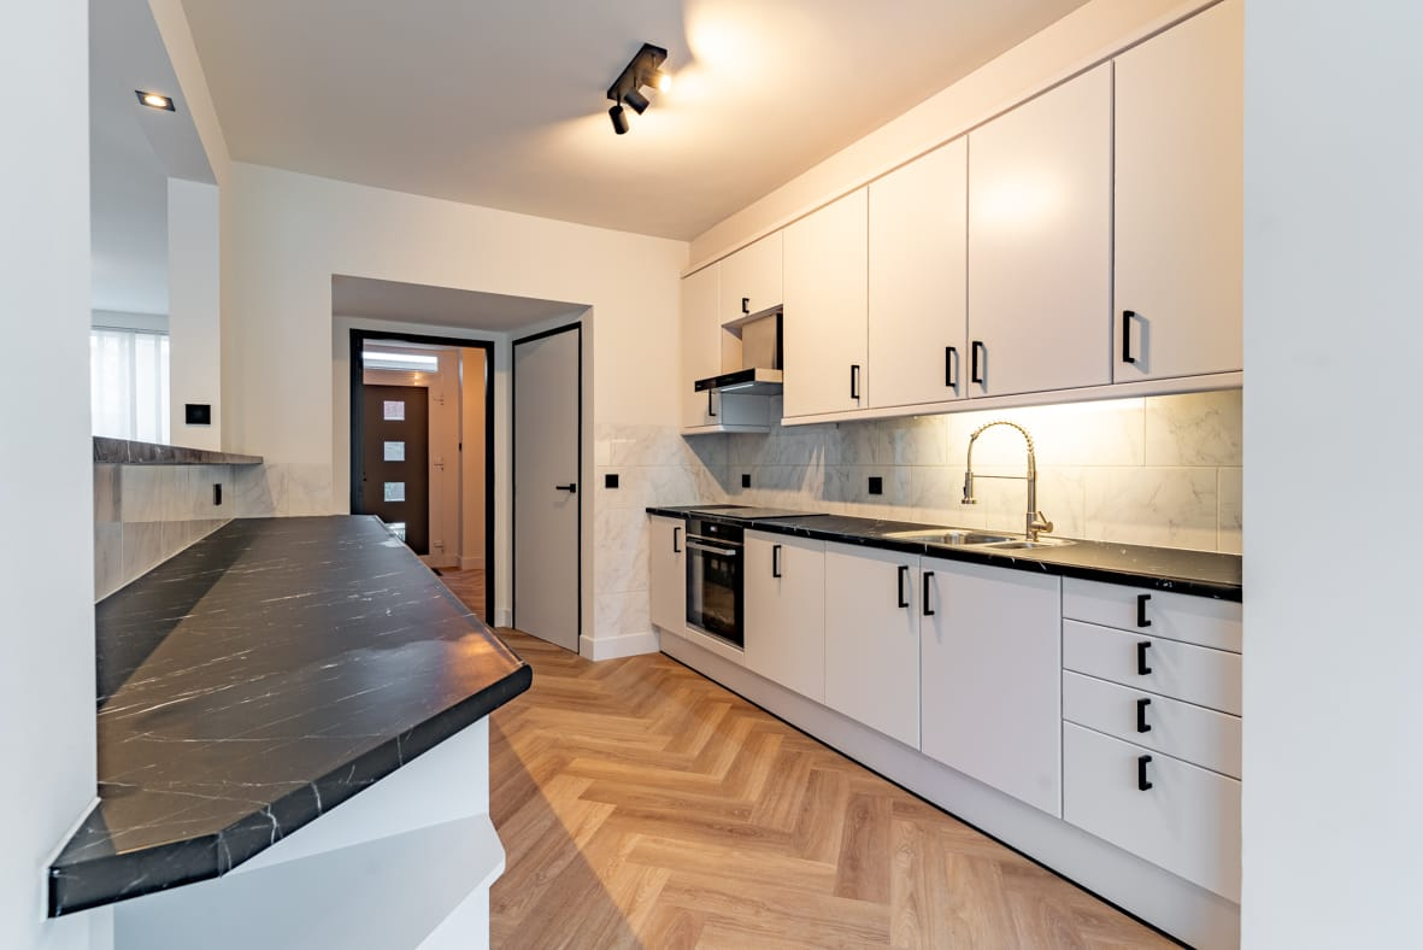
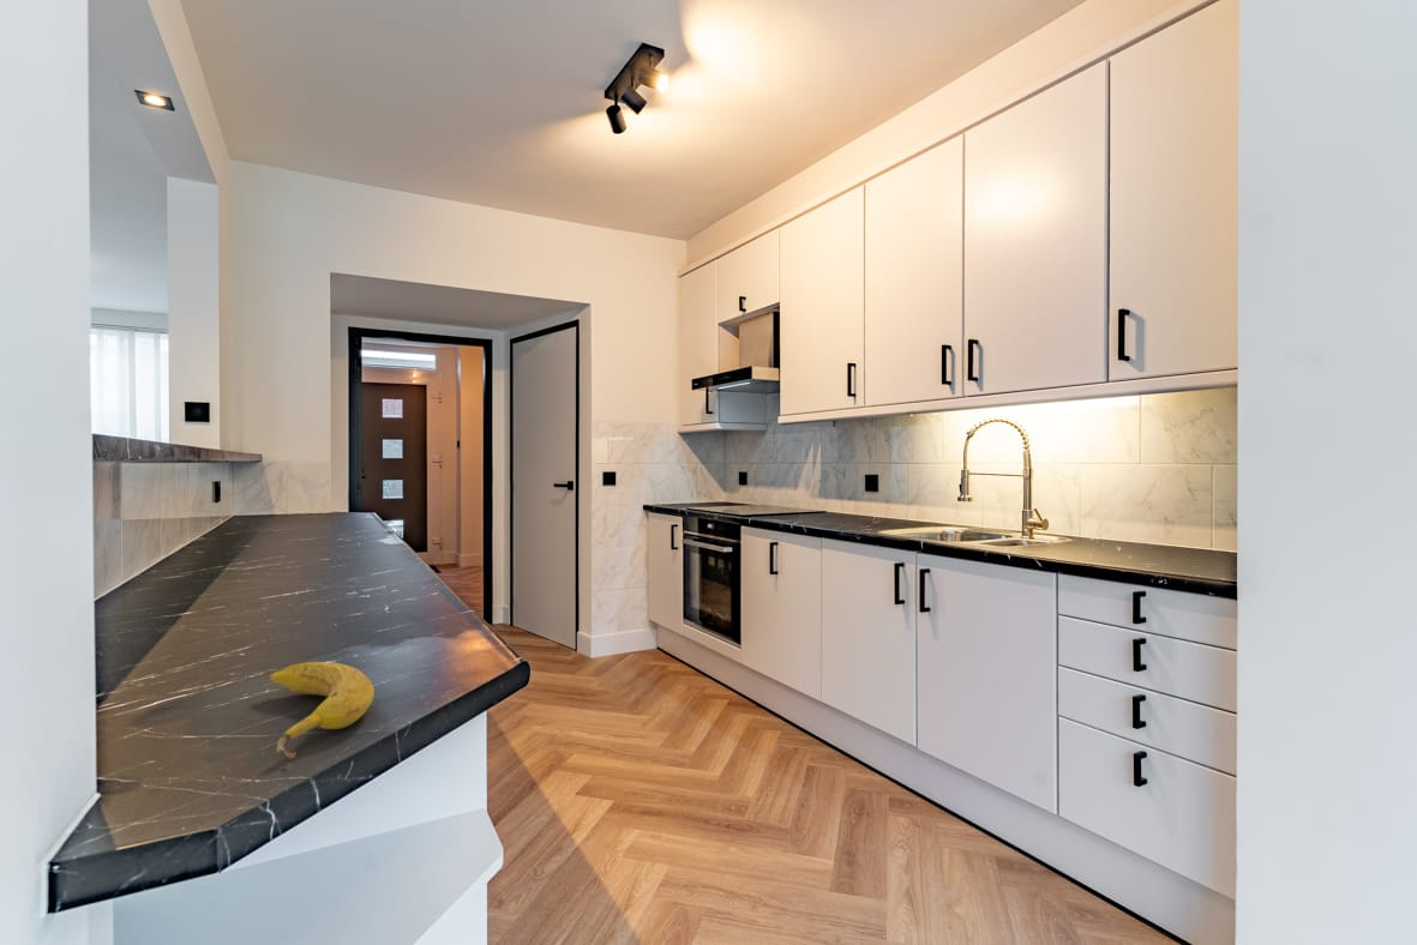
+ fruit [269,661,376,760]
